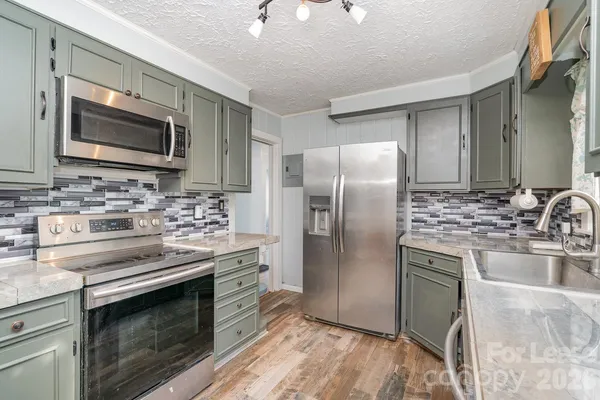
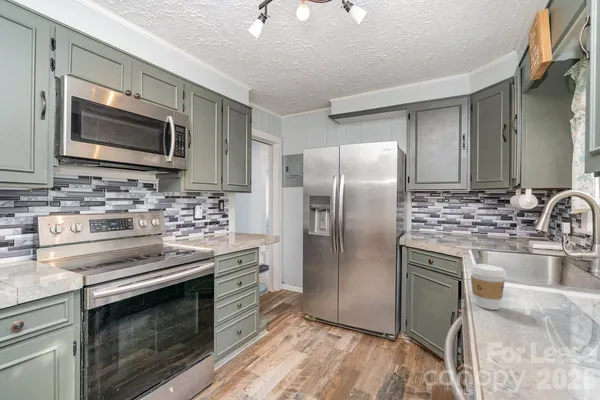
+ coffee cup [470,263,507,311]
